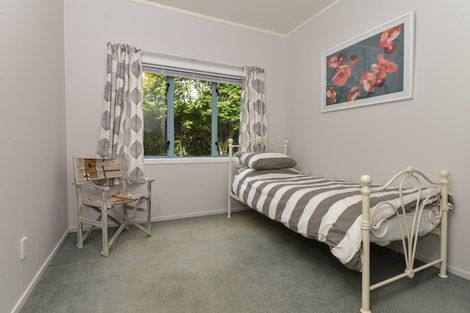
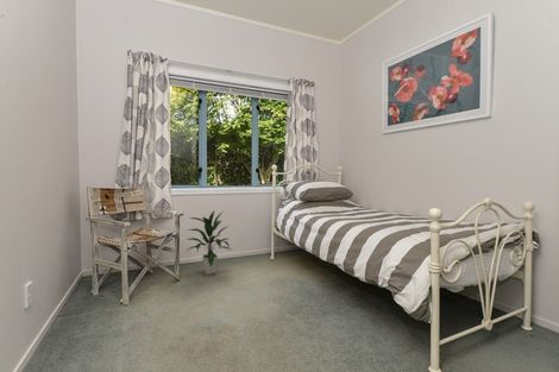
+ indoor plant [186,209,233,276]
